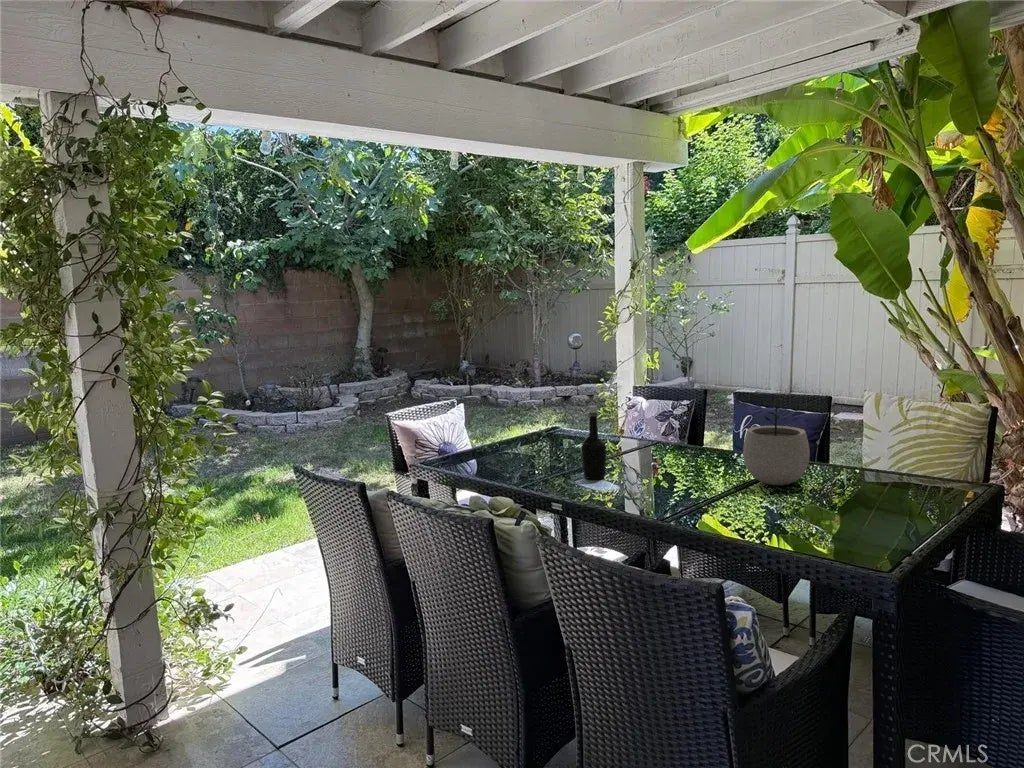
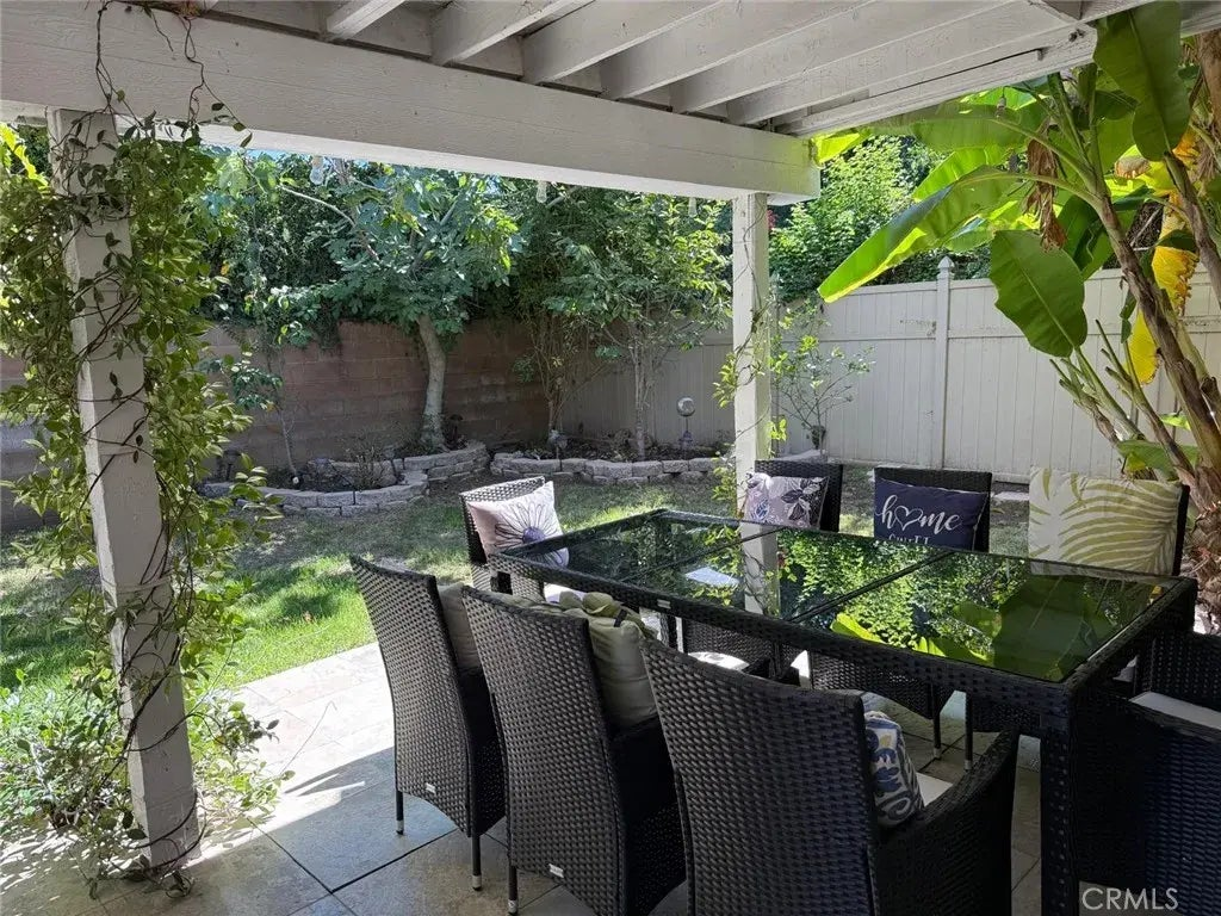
- plant pot [742,405,811,486]
- bottle [580,404,608,481]
